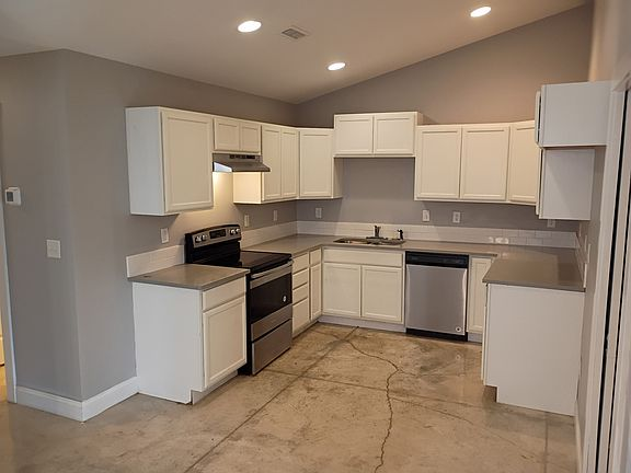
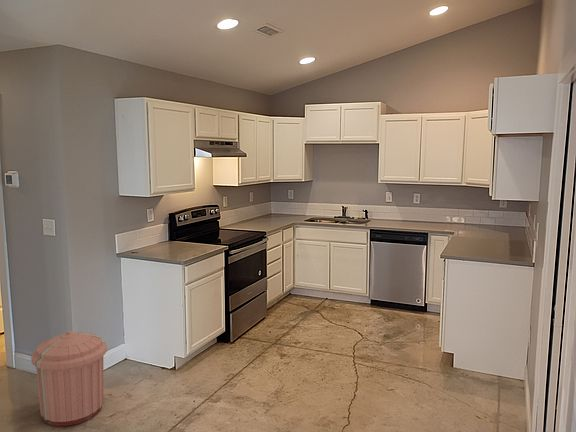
+ trash can [30,330,108,427]
